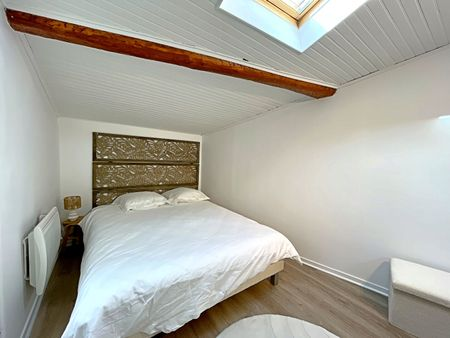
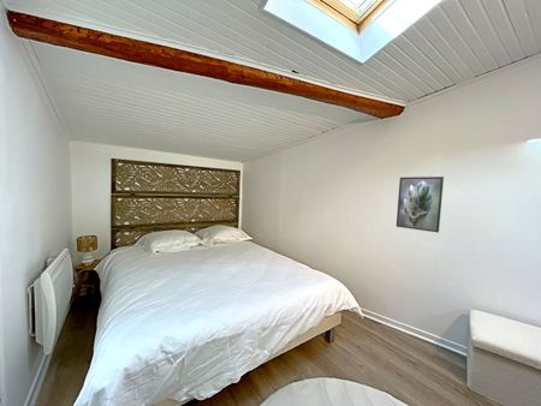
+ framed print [396,175,445,233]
